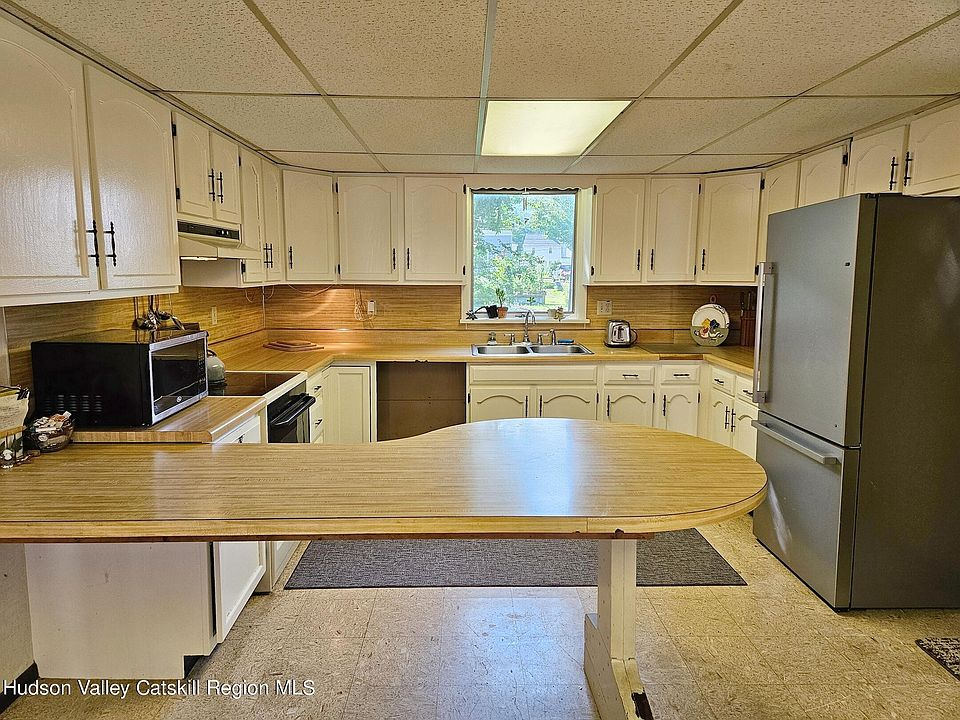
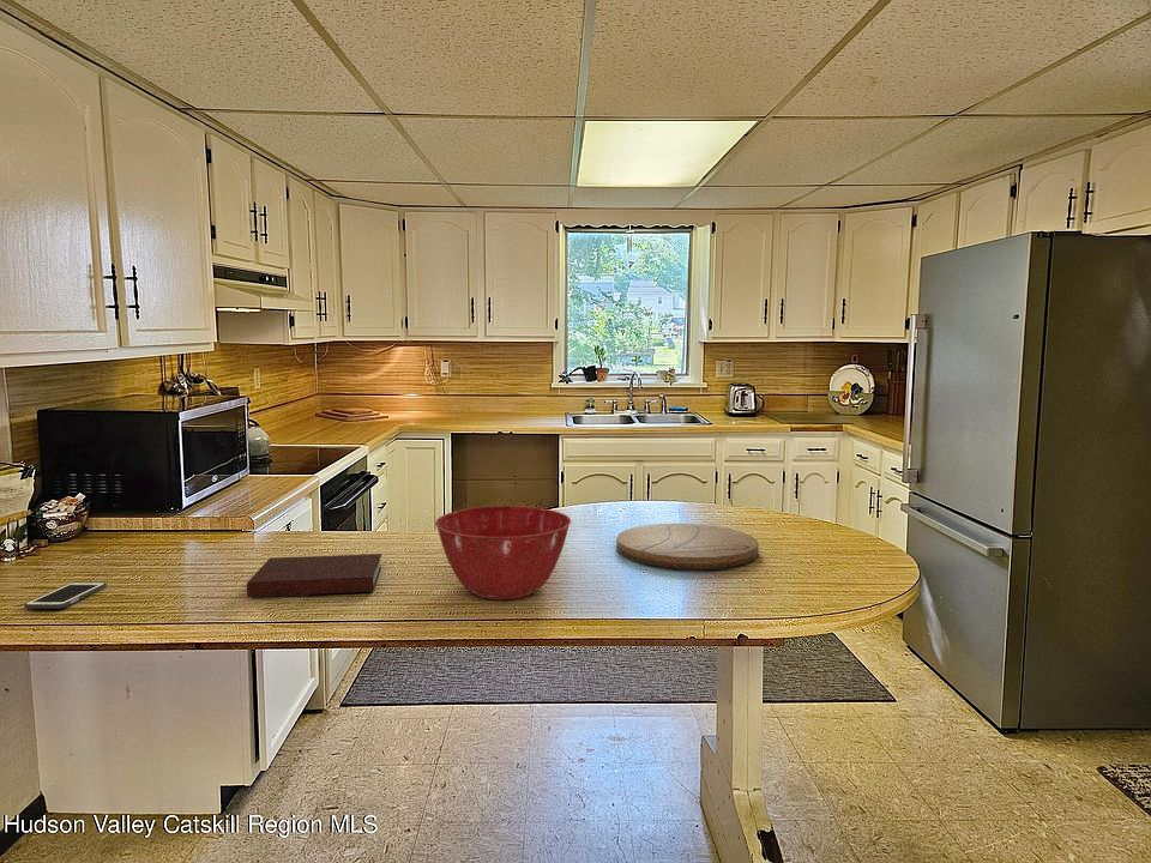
+ mixing bowl [434,505,572,601]
+ cutting board [615,523,760,571]
+ notebook [246,553,384,598]
+ cell phone [23,581,108,610]
